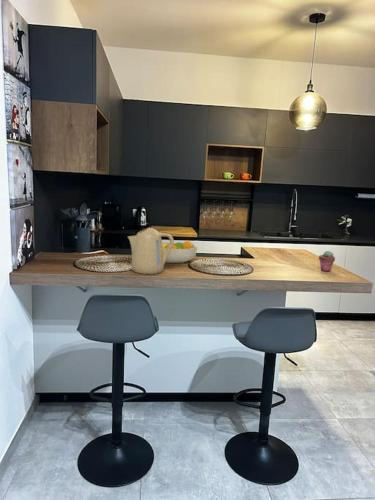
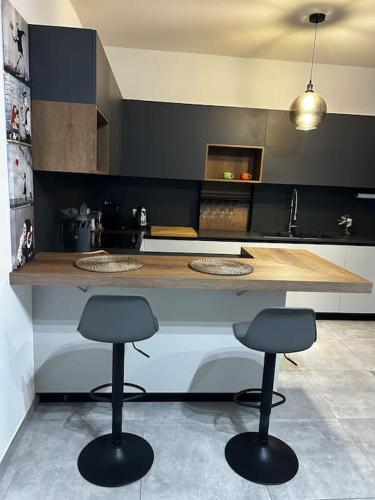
- fruit bowl [162,239,198,264]
- potted succulent [318,250,336,272]
- kettle [127,227,175,275]
